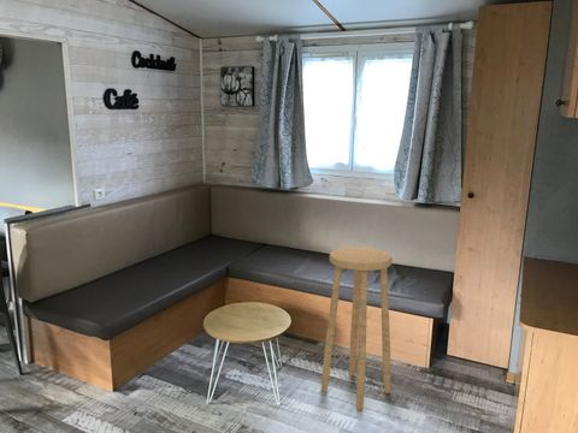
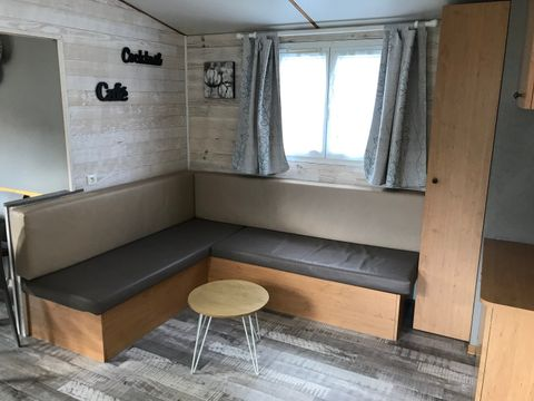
- stool [320,245,393,413]
